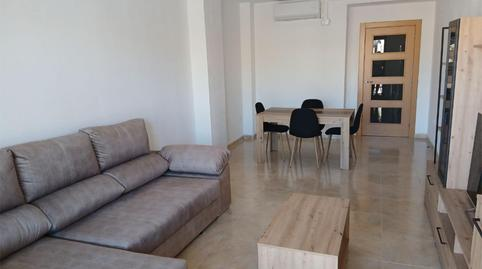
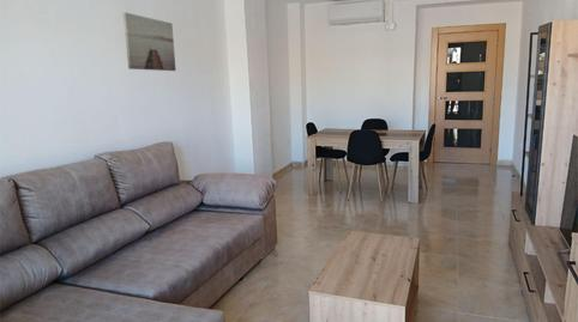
+ wall art [122,11,177,72]
